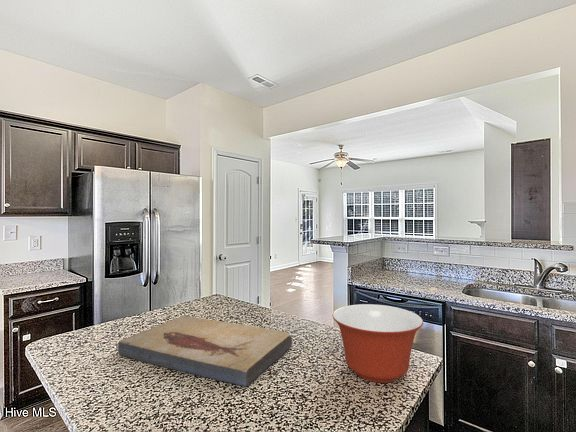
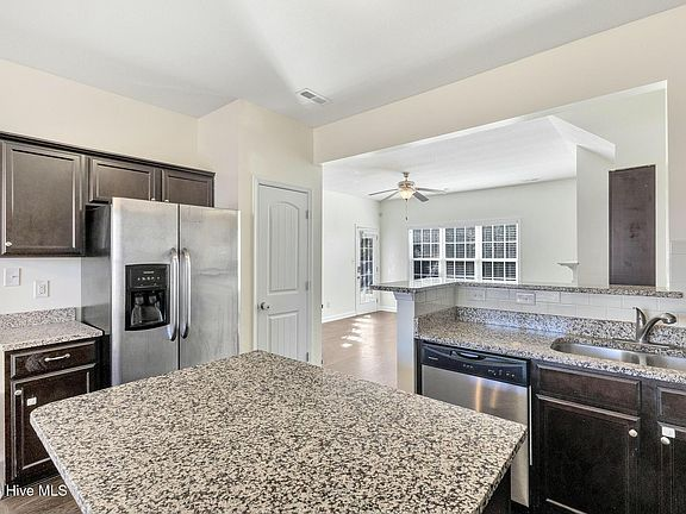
- mixing bowl [331,303,424,384]
- fish fossil [117,315,293,387]
